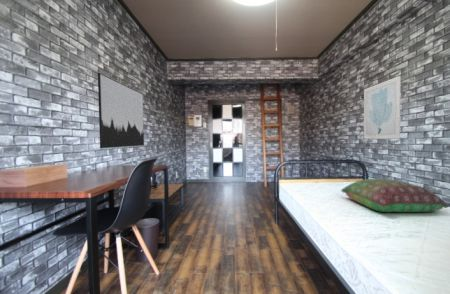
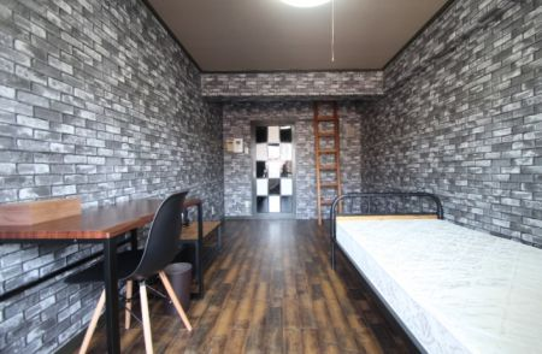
- pillow [340,178,449,213]
- wall art [97,72,145,149]
- wall art [363,75,402,140]
